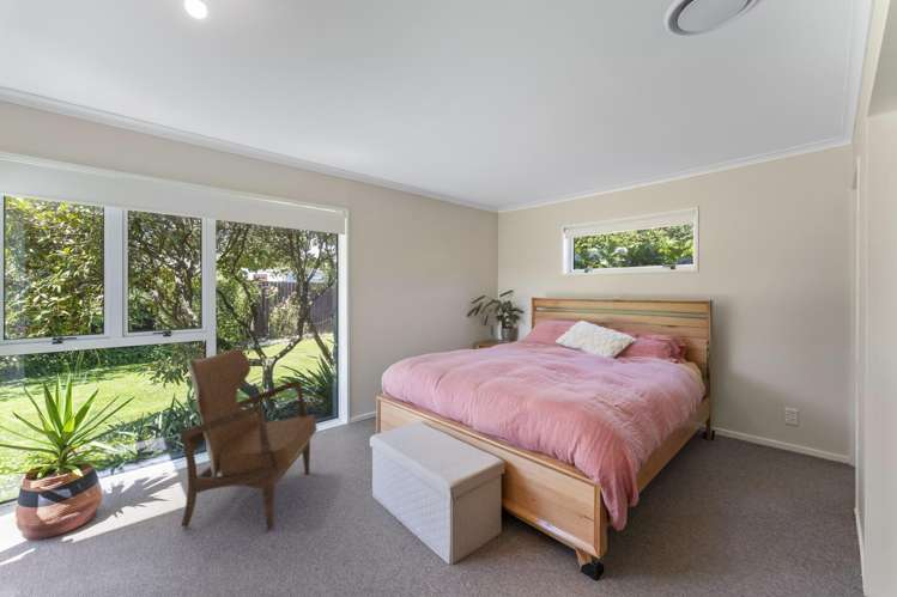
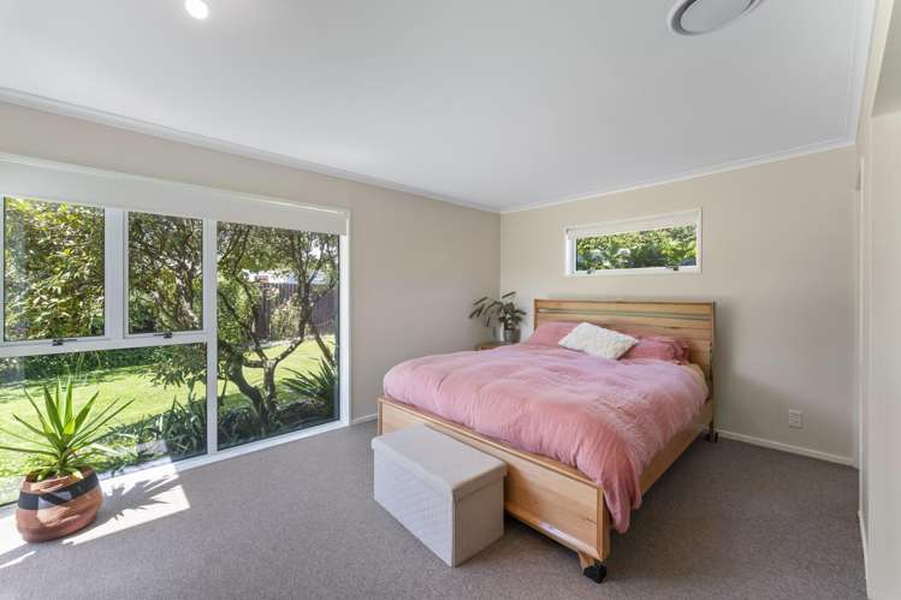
- armchair [178,348,319,531]
